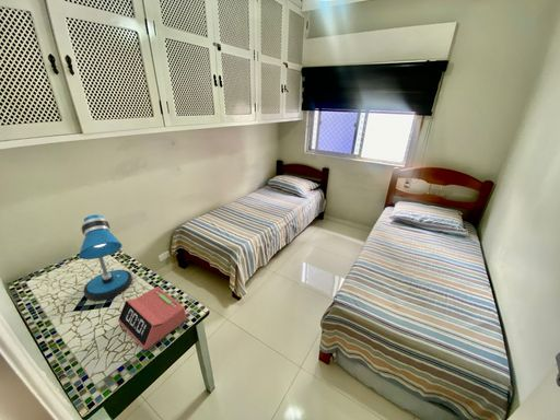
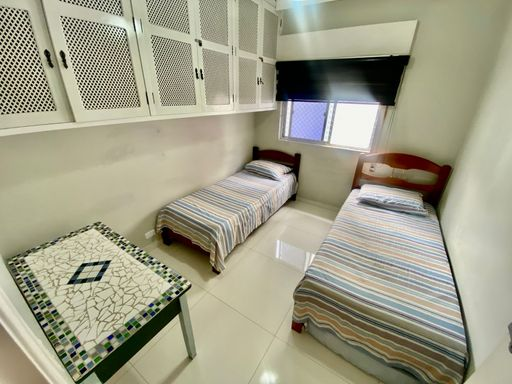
- alarm clock [117,287,188,351]
- desk lamp [78,213,133,302]
